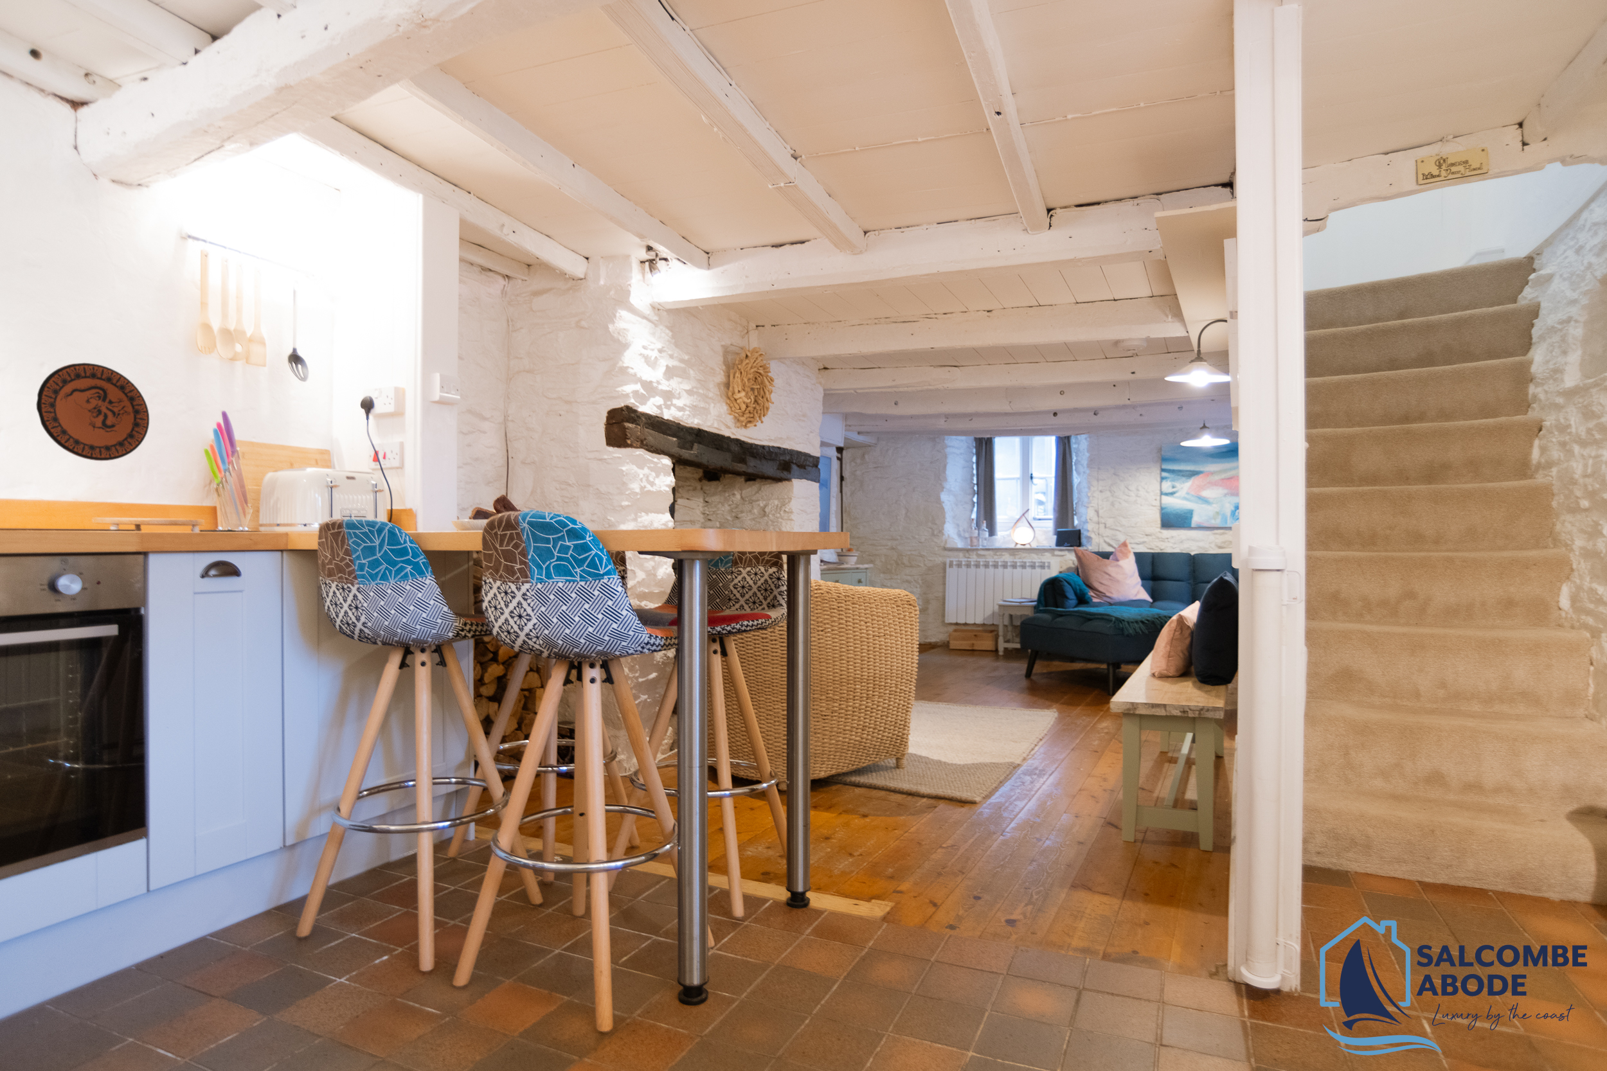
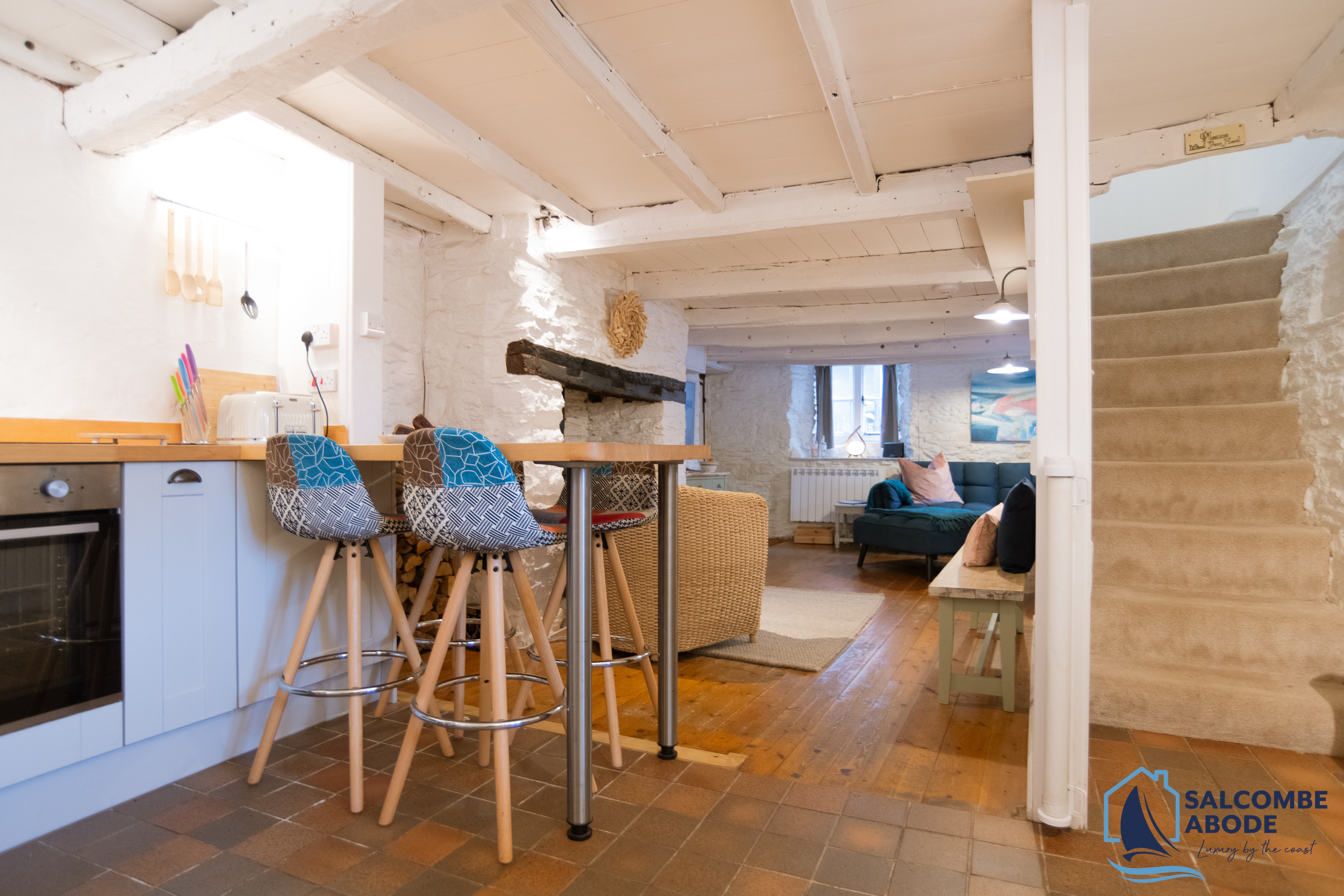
- decorative plate [36,362,149,461]
